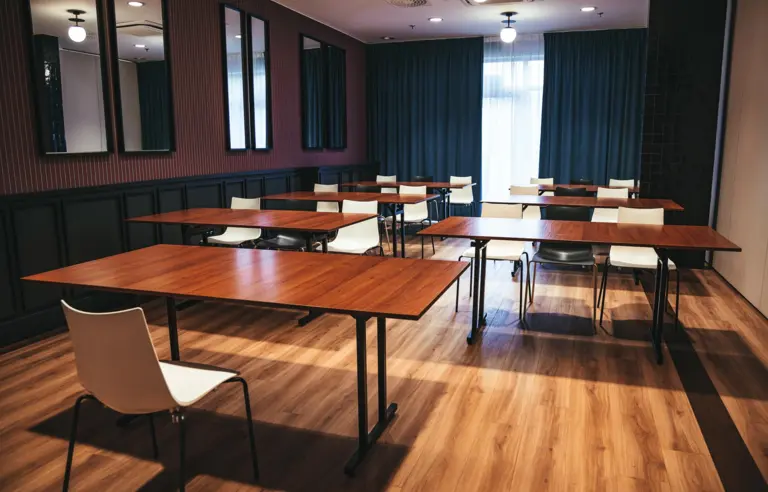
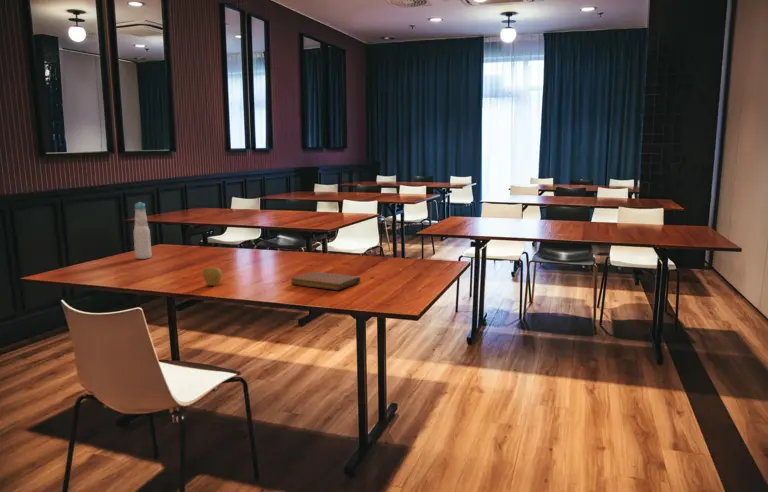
+ notebook [290,271,361,291]
+ apple [202,266,223,286]
+ bottle [133,201,152,260]
